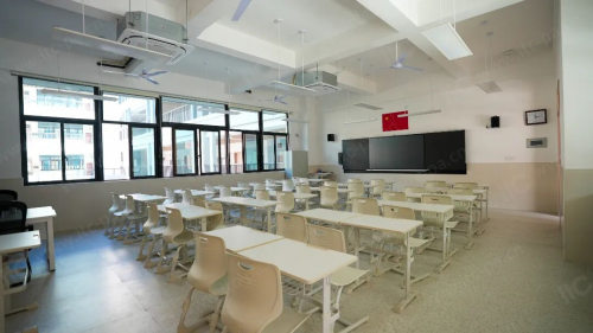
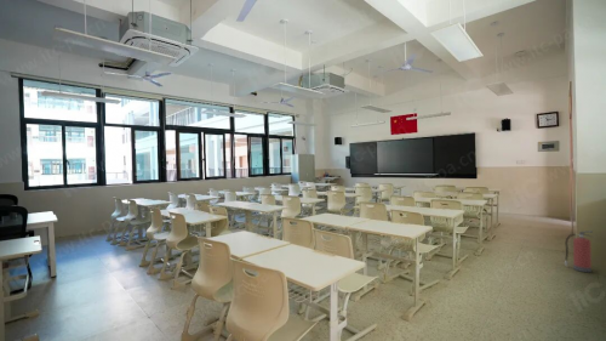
+ fire extinguisher [564,231,594,273]
